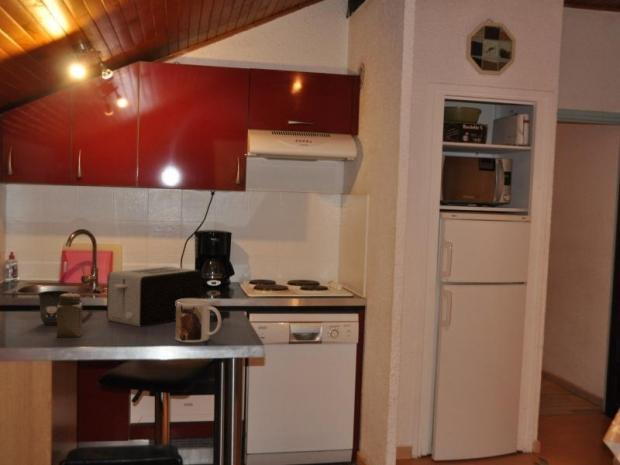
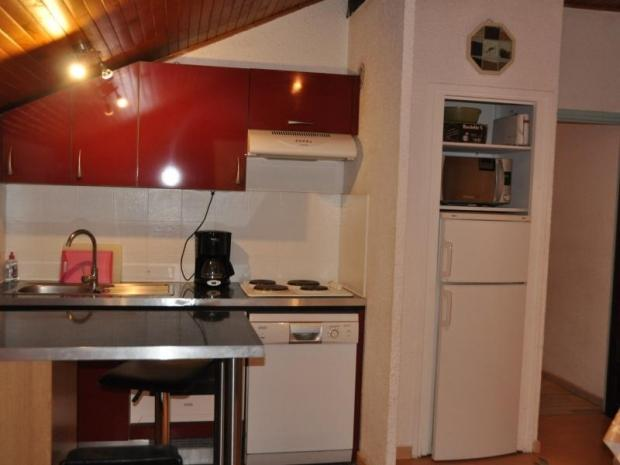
- mug [174,298,222,343]
- mug [37,290,82,326]
- salt shaker [56,292,83,339]
- toaster [106,266,203,328]
